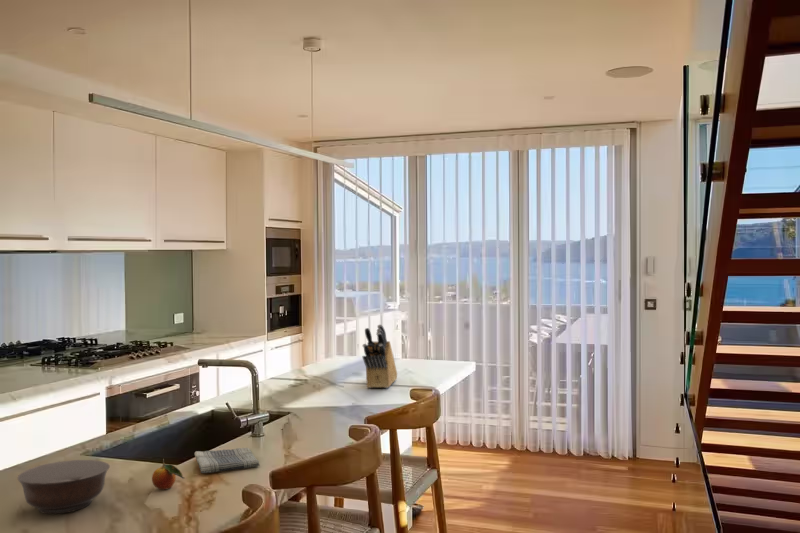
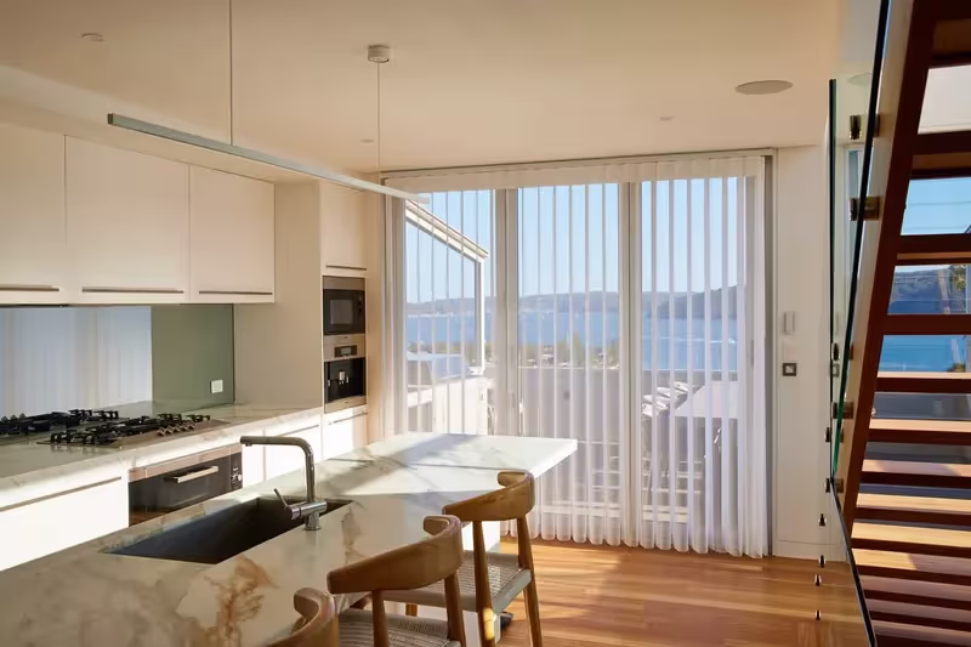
- knife block [362,323,398,389]
- fruit [151,458,185,491]
- dish towel [194,447,260,474]
- bowl [17,459,111,515]
